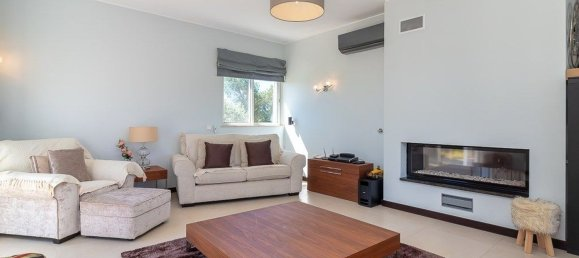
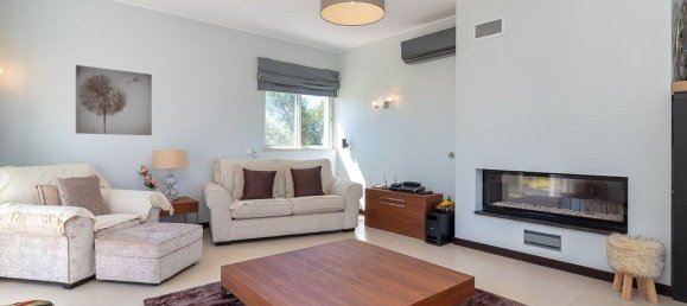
+ wall art [75,64,153,136]
